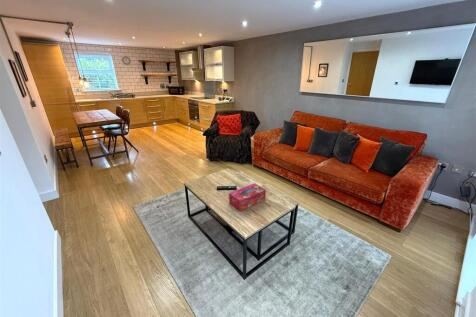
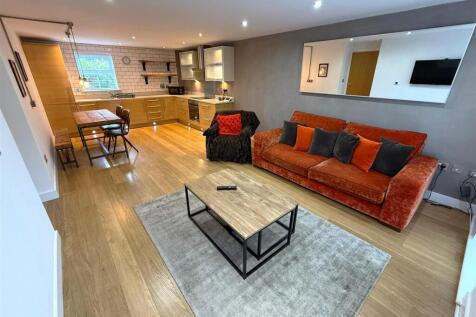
- tissue box [228,183,267,212]
